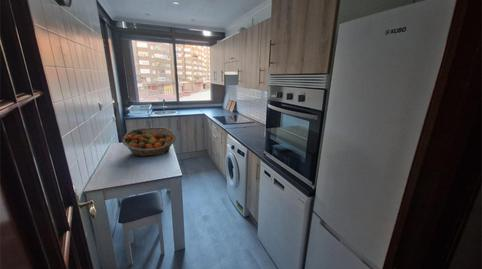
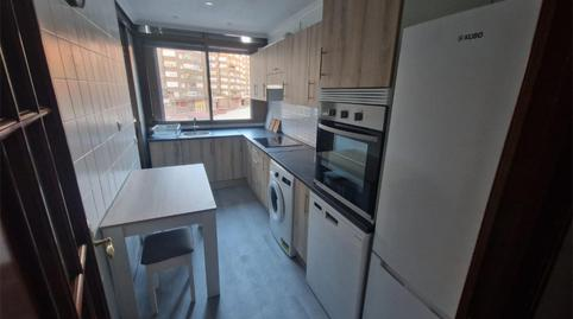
- fruit basket [122,126,177,157]
